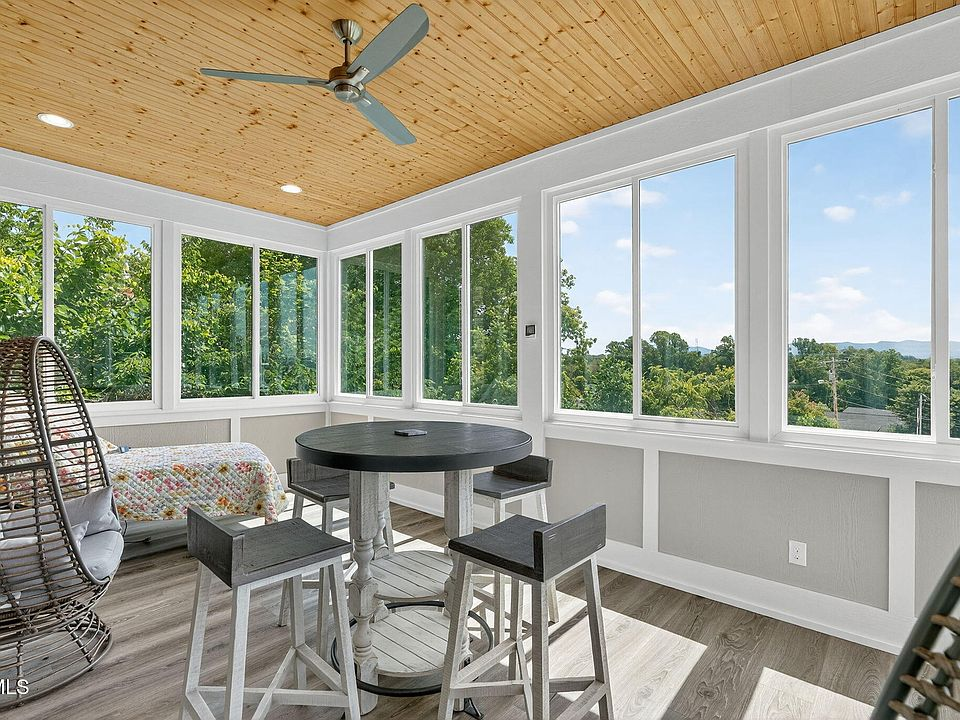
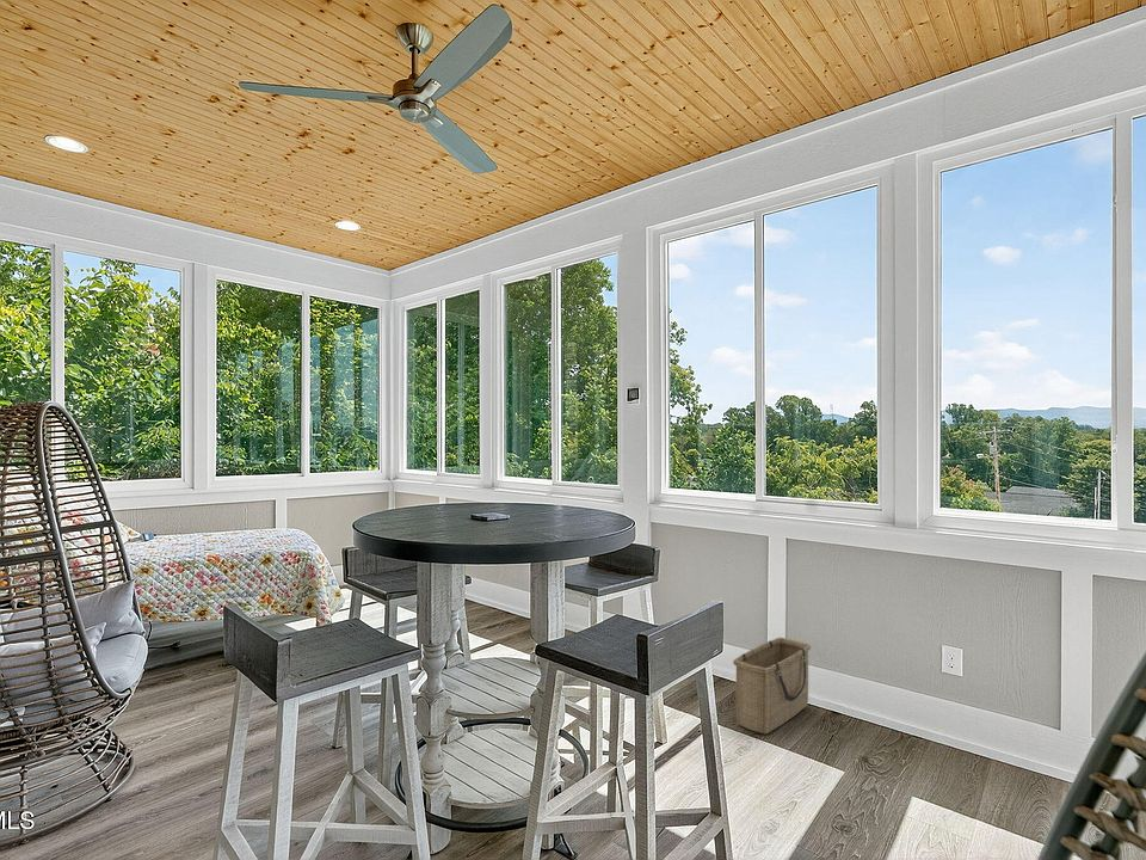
+ basket [732,637,812,735]
